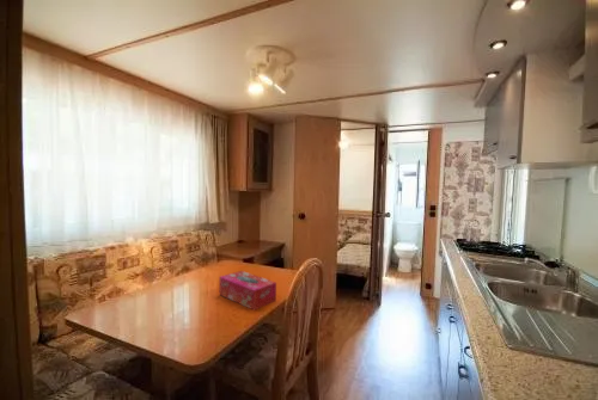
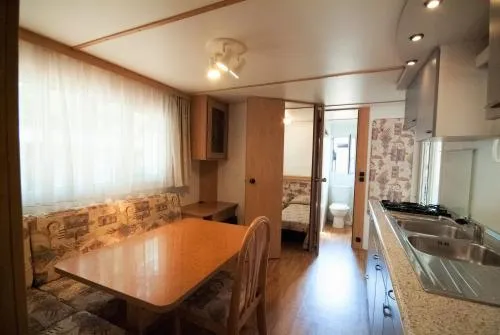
- tissue box [218,270,277,312]
